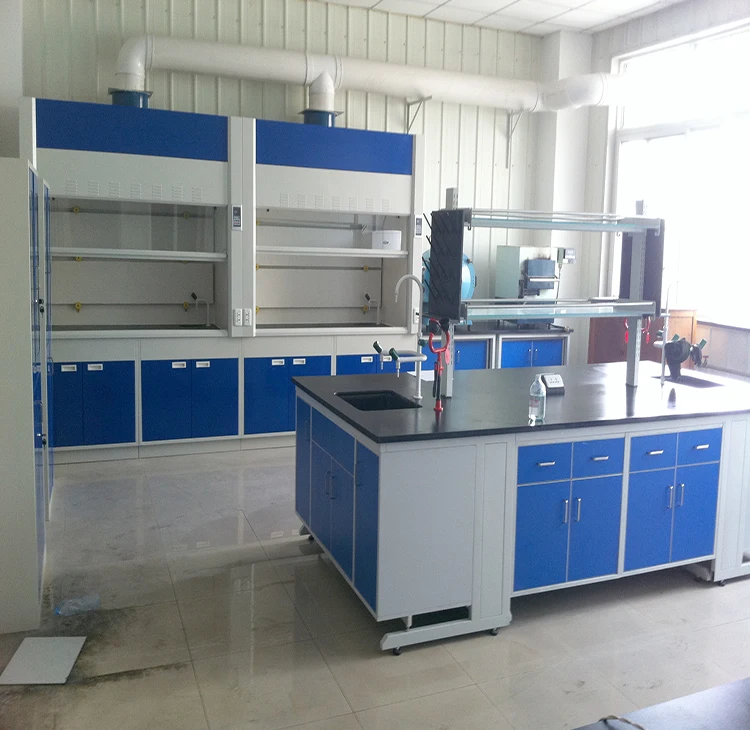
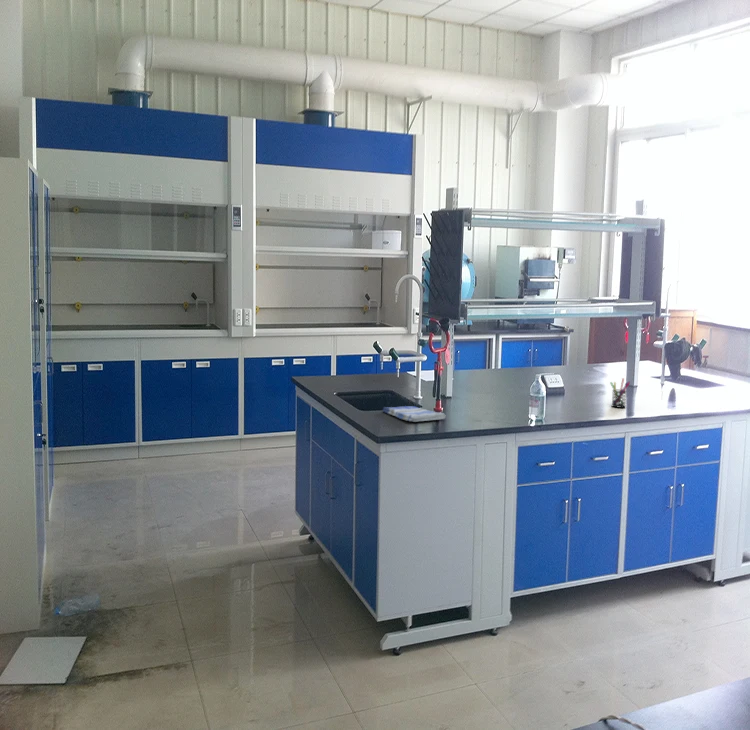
+ dish towel [382,405,447,423]
+ pen holder [609,377,631,409]
